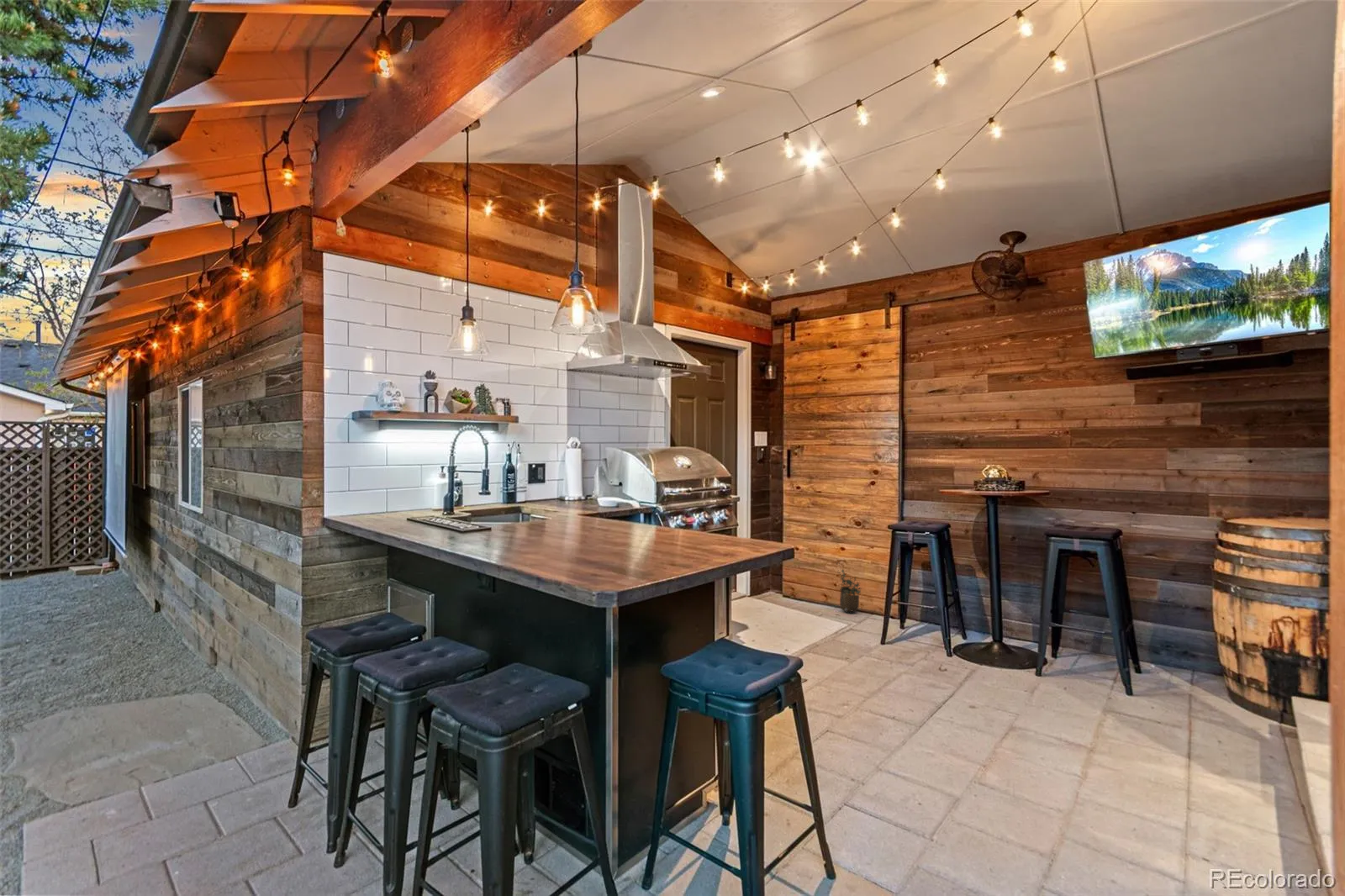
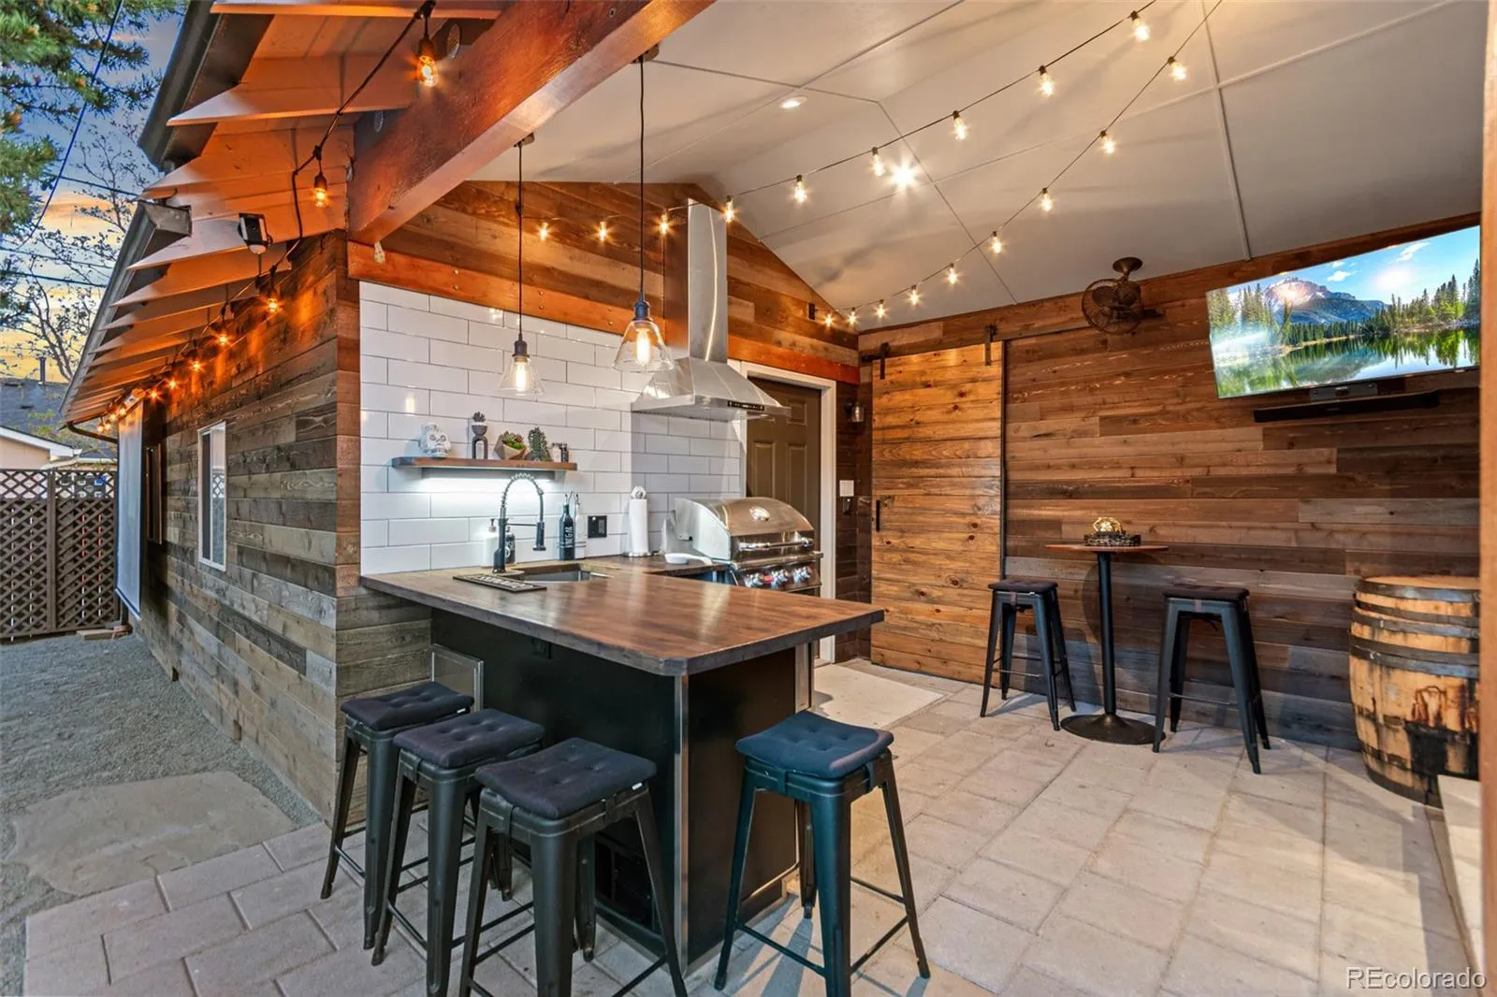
- potted plant [836,561,862,614]
